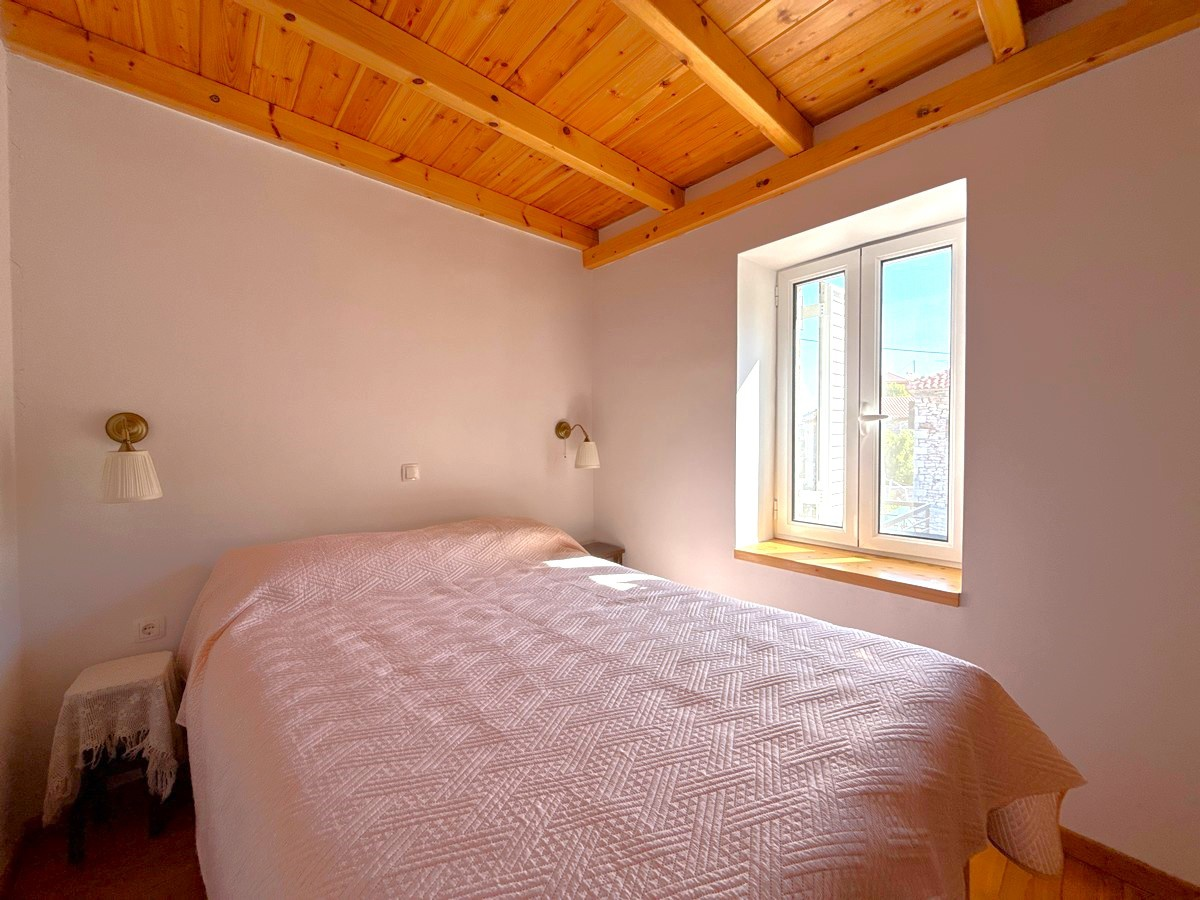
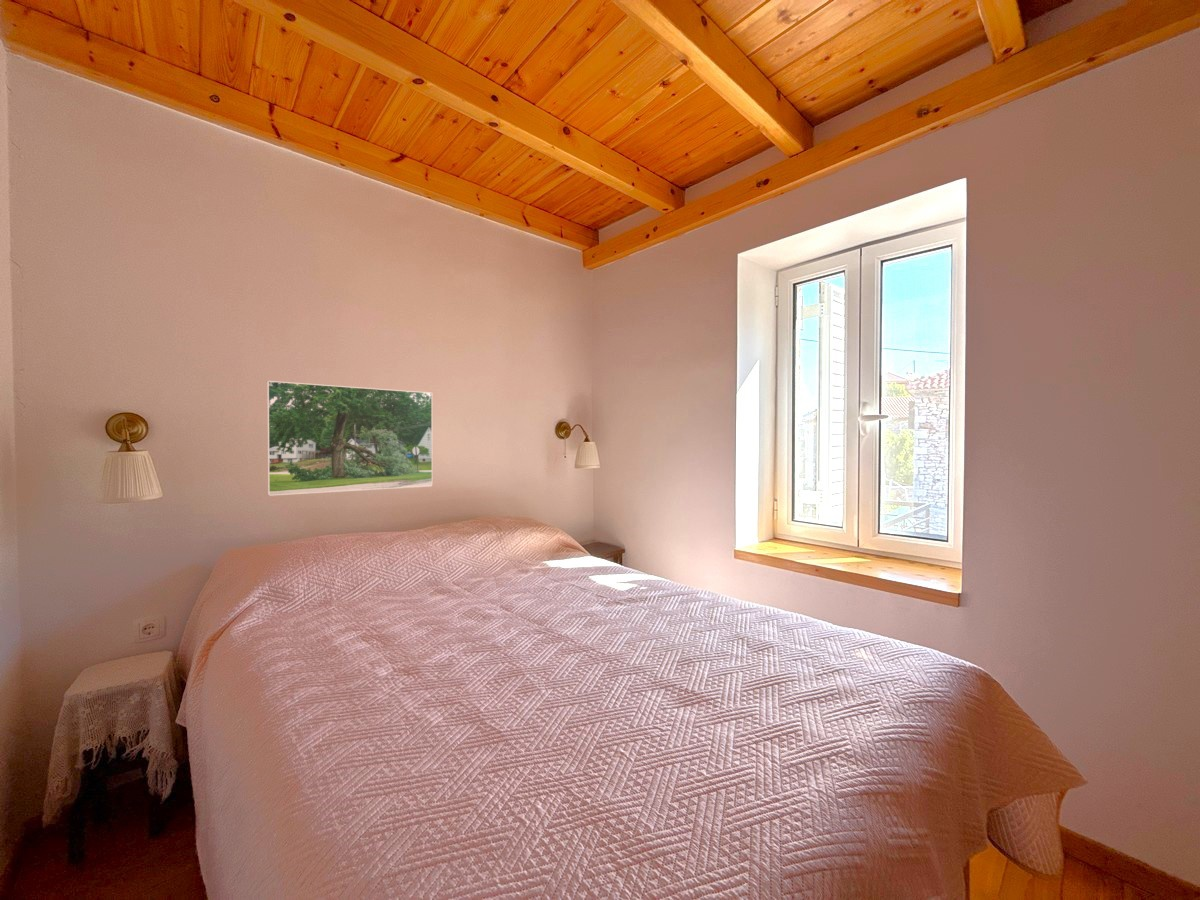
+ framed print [266,380,434,497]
